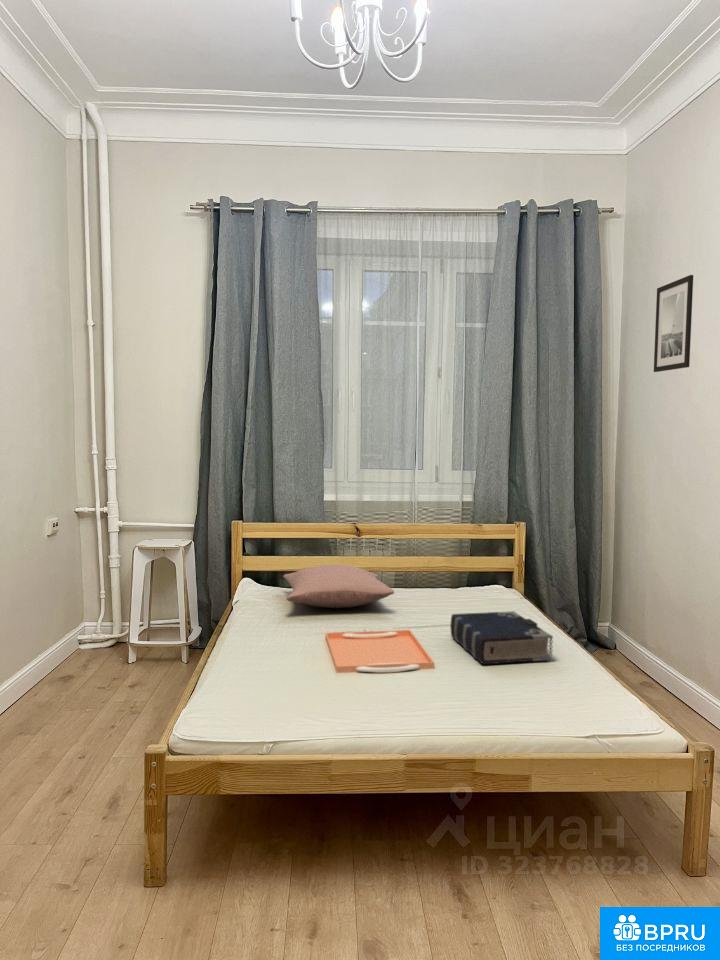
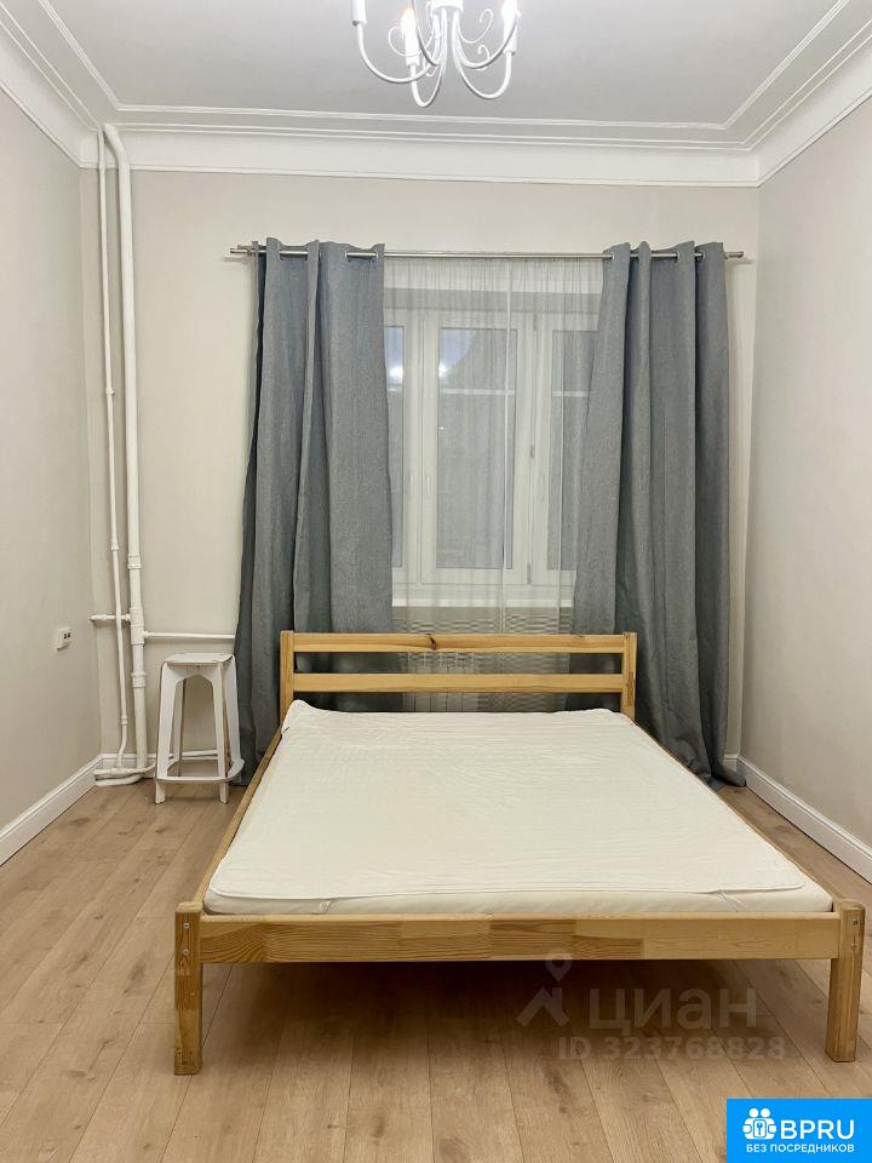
- serving tray [324,629,435,674]
- pillow [282,564,395,609]
- wall art [653,274,694,373]
- book [449,610,554,665]
